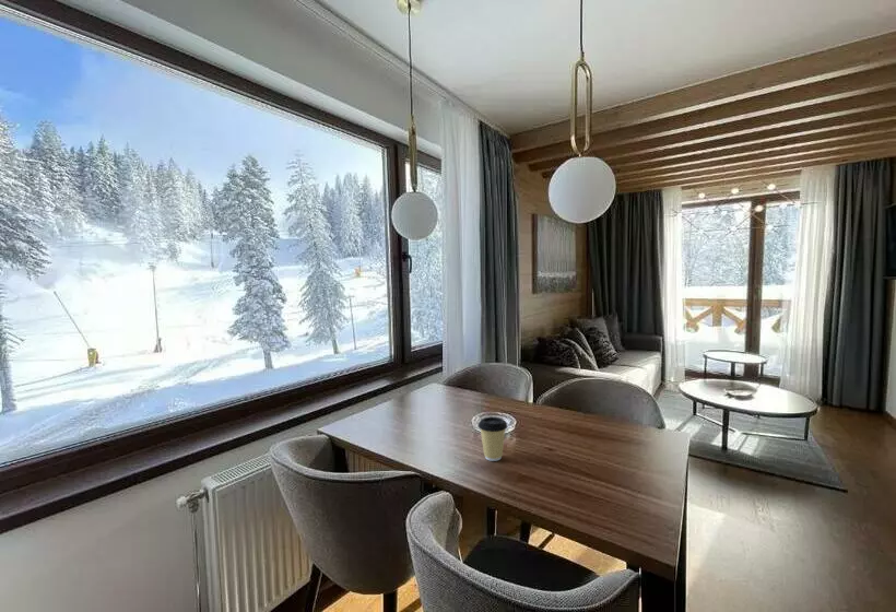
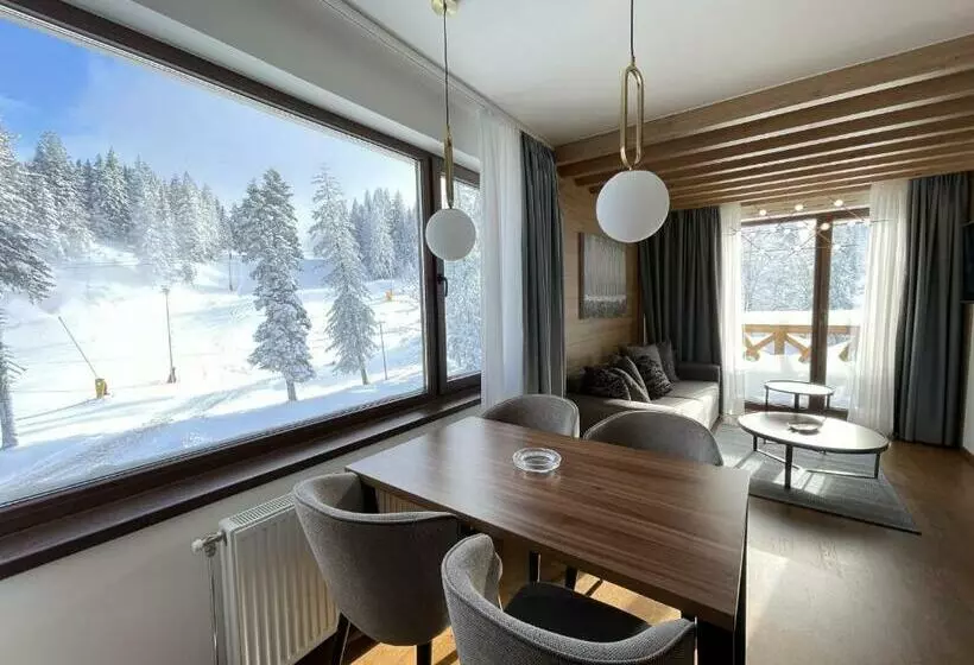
- coffee cup [476,415,508,462]
